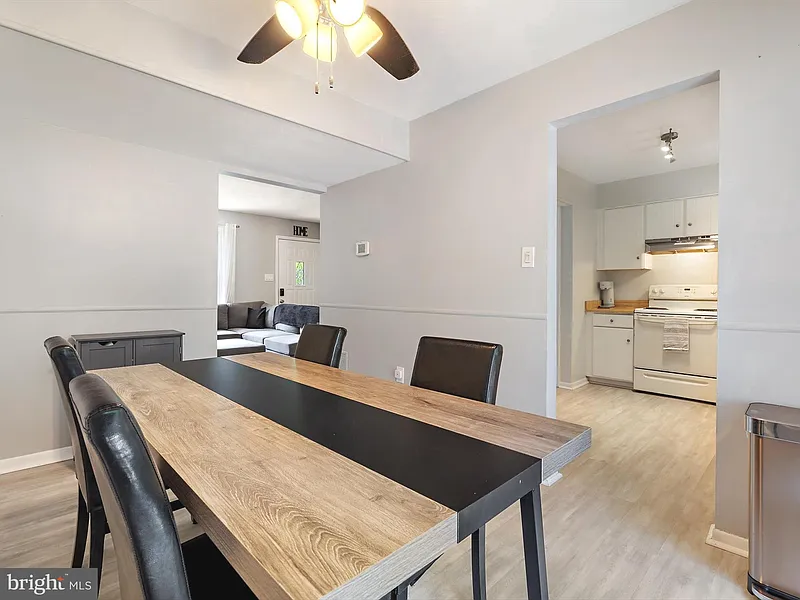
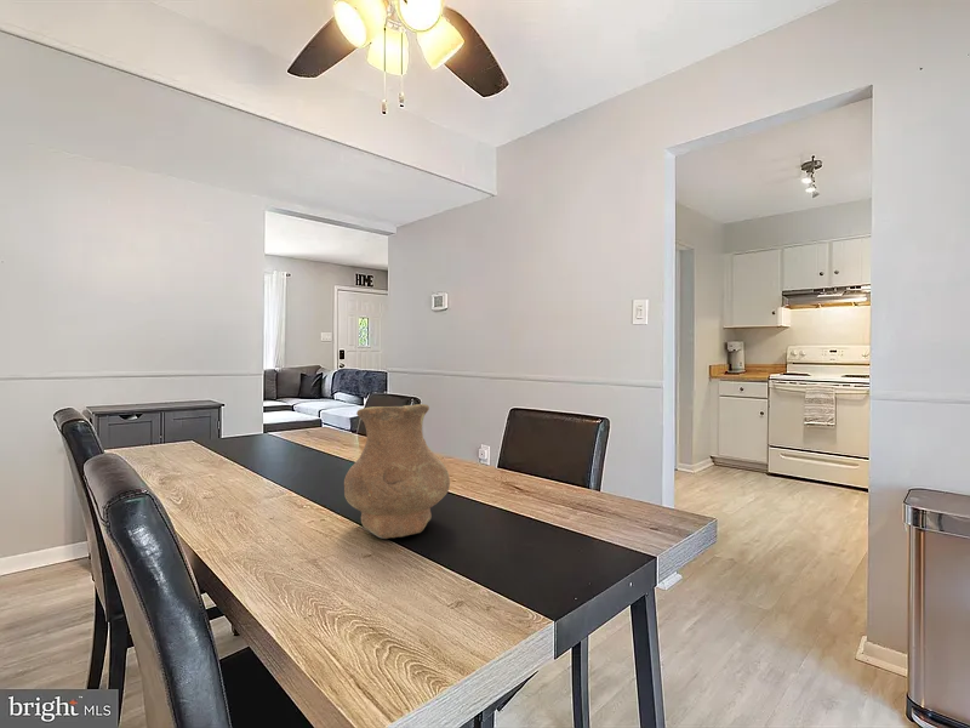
+ vase [343,403,451,540]
